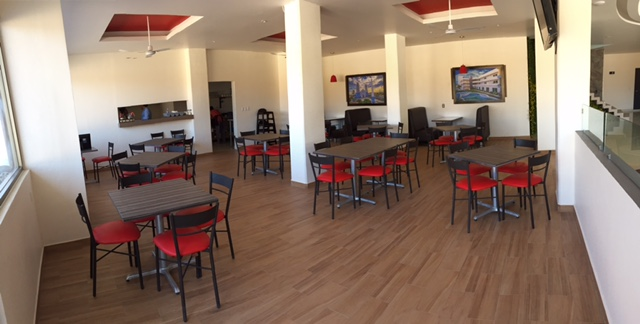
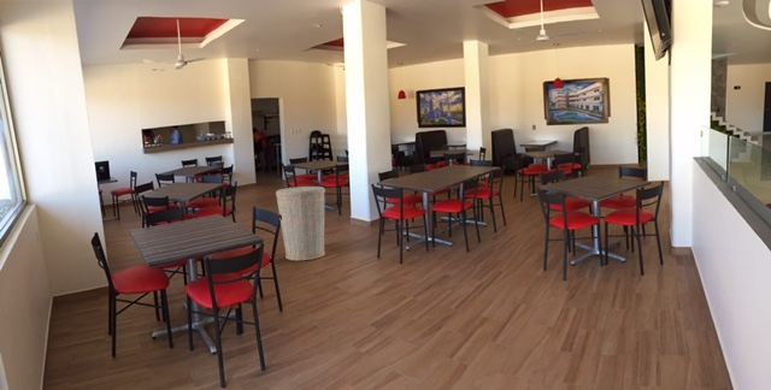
+ trash can [275,185,326,261]
